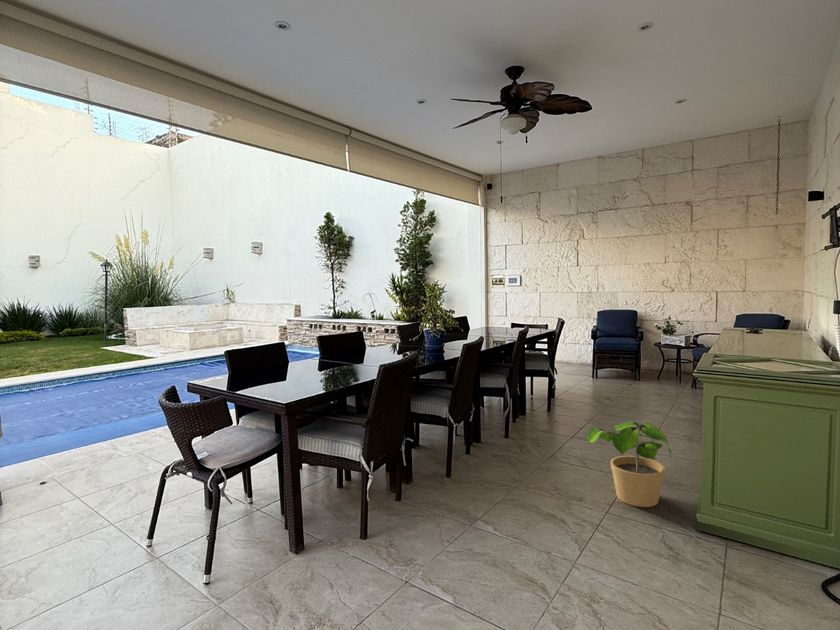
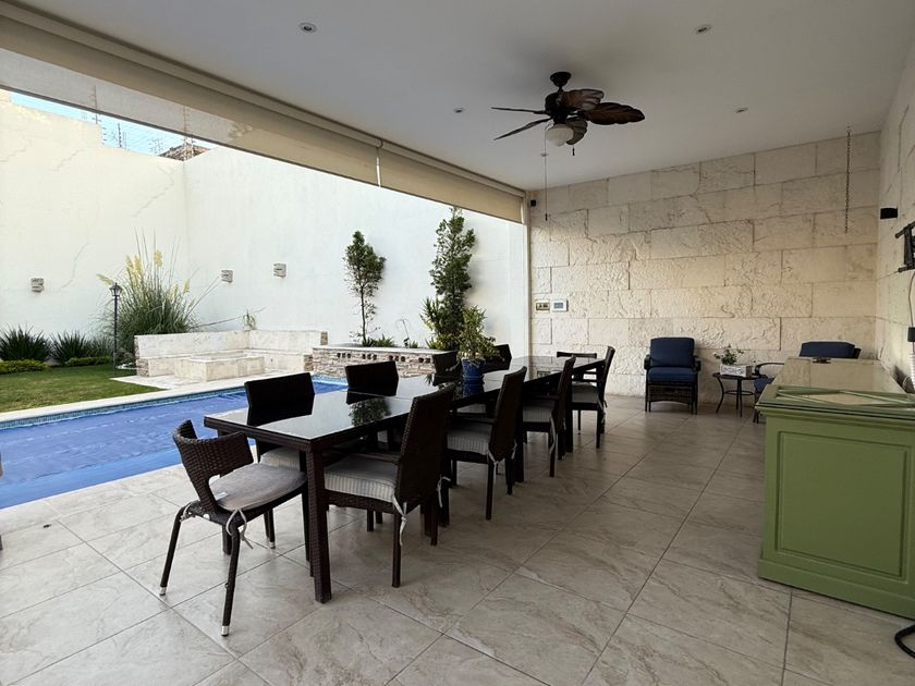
- potted plant [586,421,673,508]
